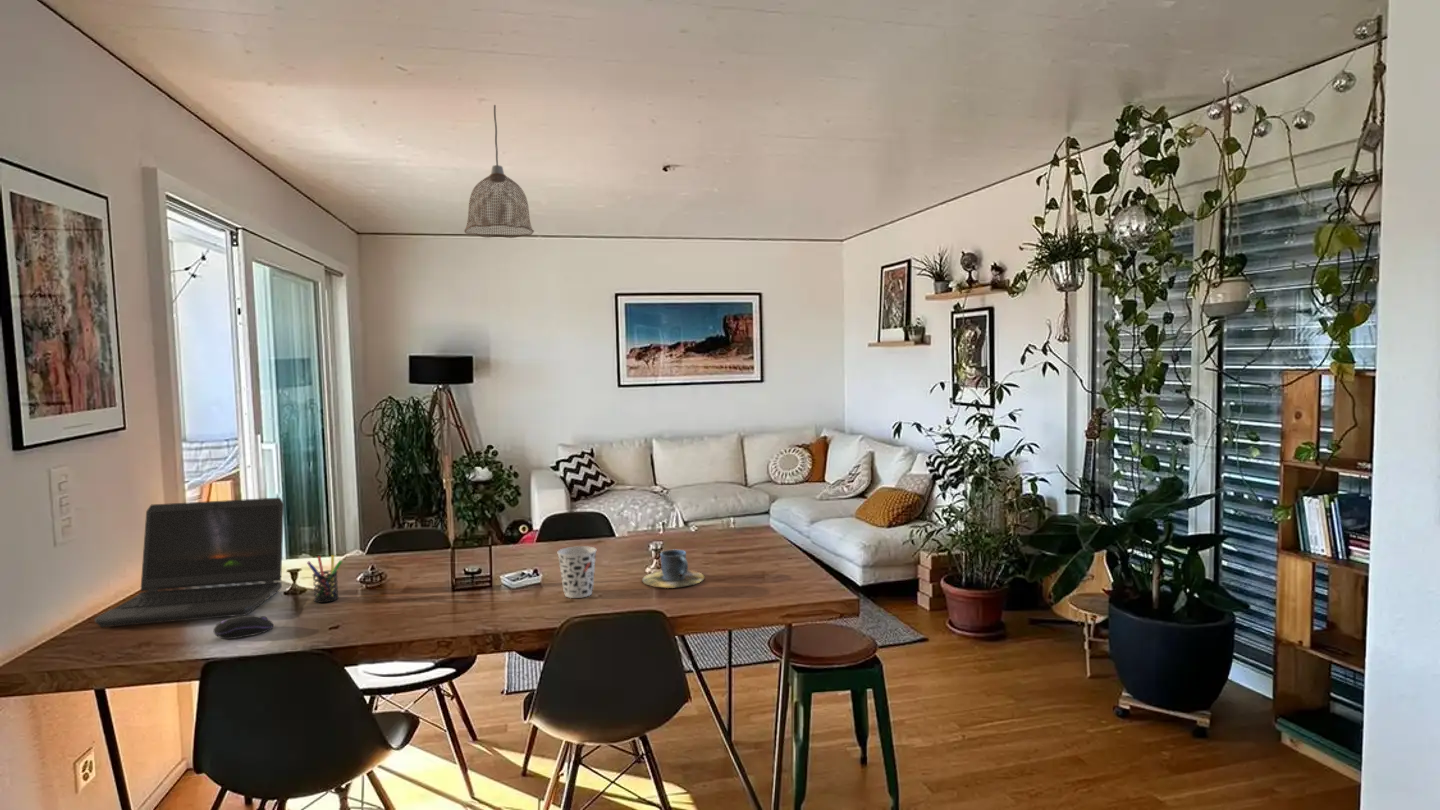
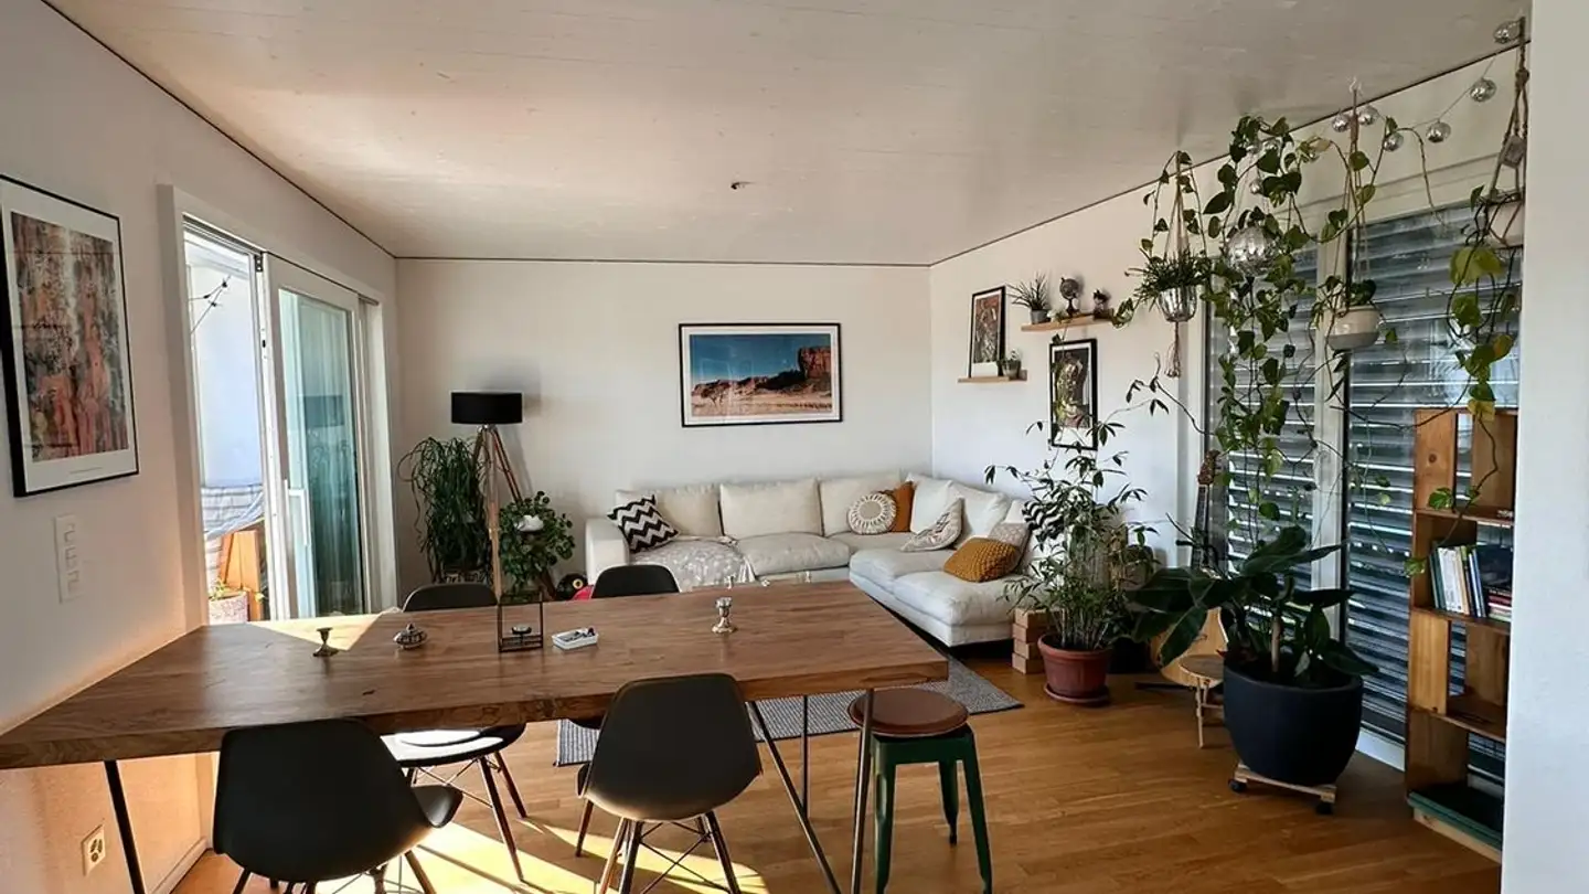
- pen holder [306,554,343,604]
- cup [556,545,598,599]
- computer mouse [213,614,275,640]
- pendant lamp [463,104,535,239]
- cup [641,548,706,589]
- laptop computer [94,497,285,628]
